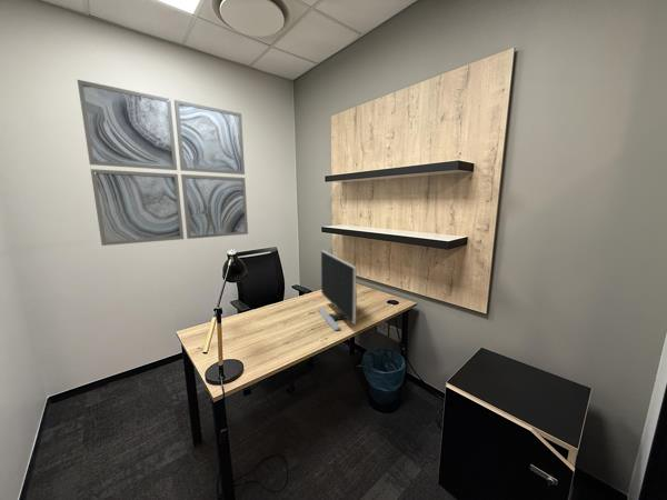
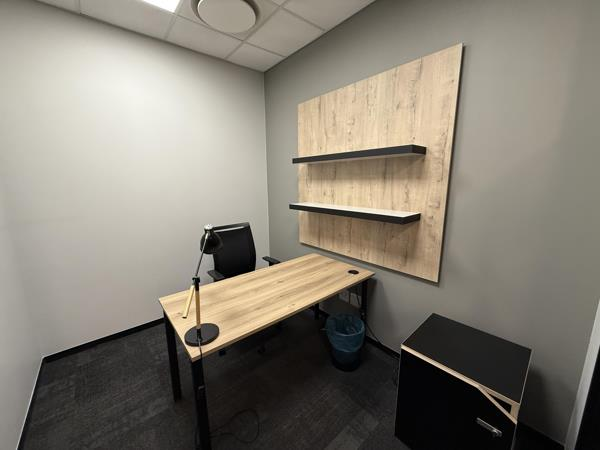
- monitor [317,250,358,332]
- wall art [77,79,249,247]
